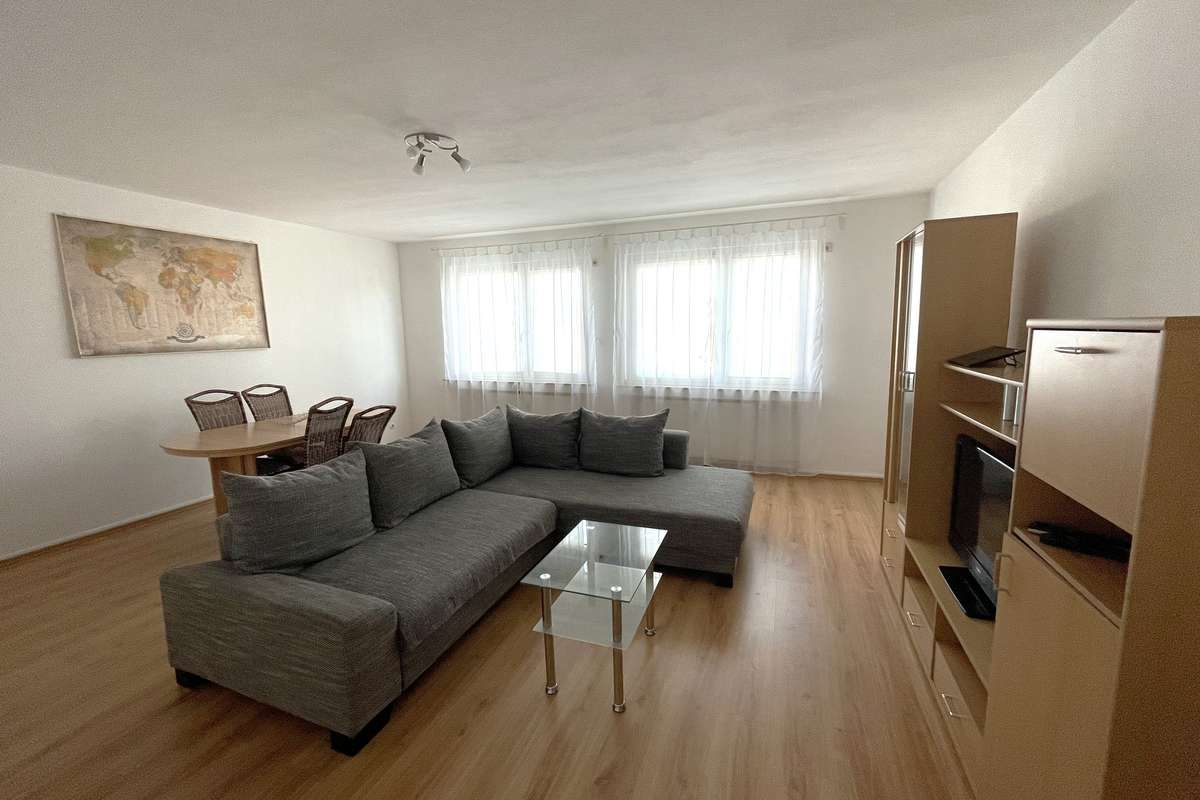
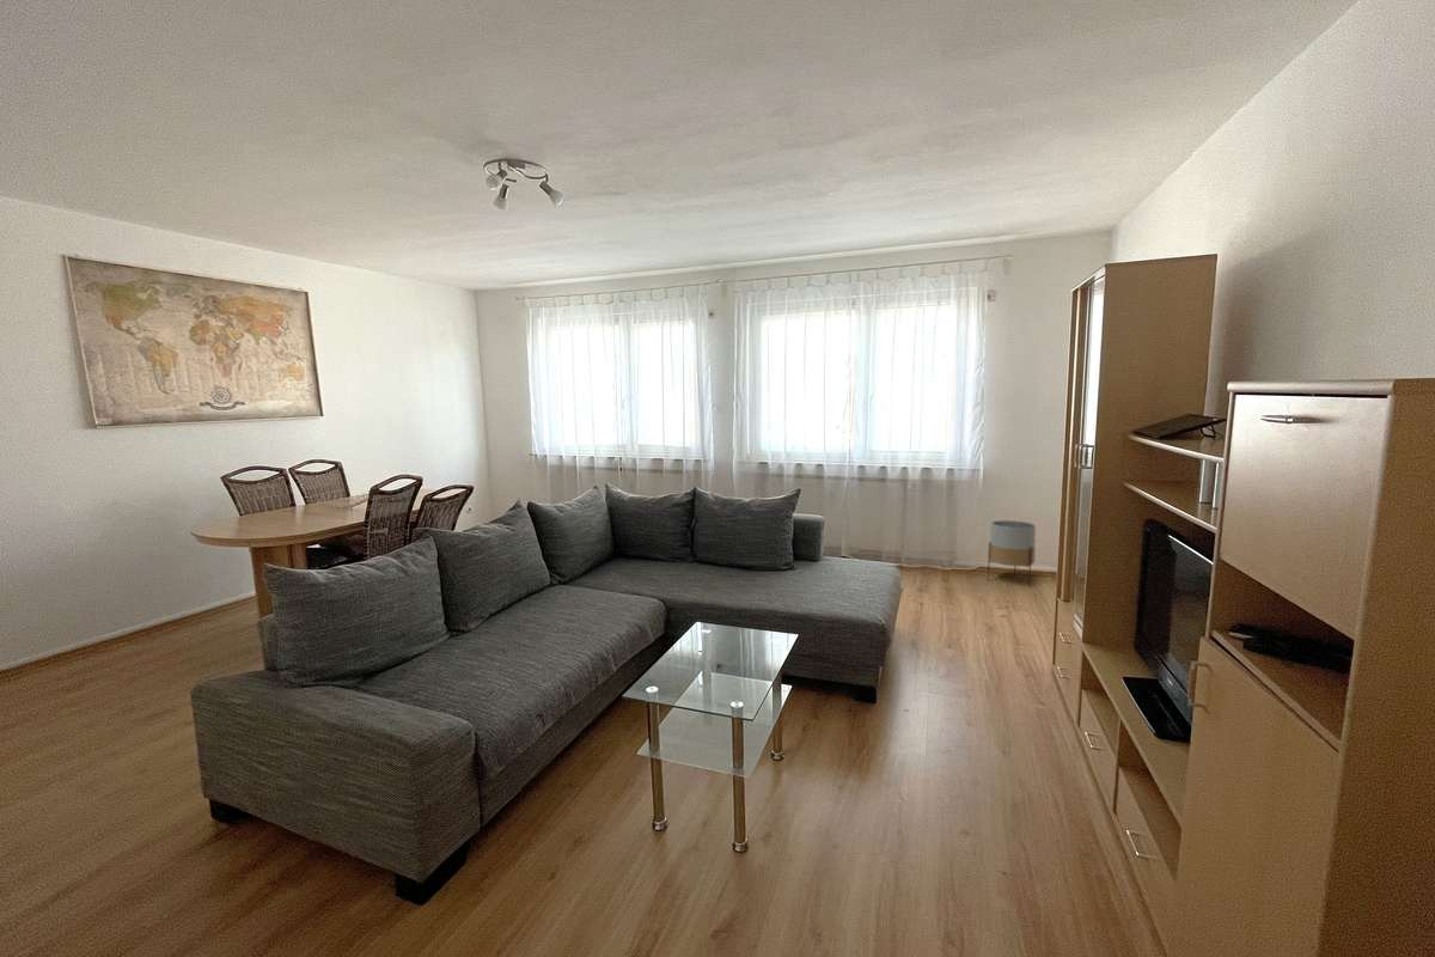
+ planter [987,519,1037,587]
